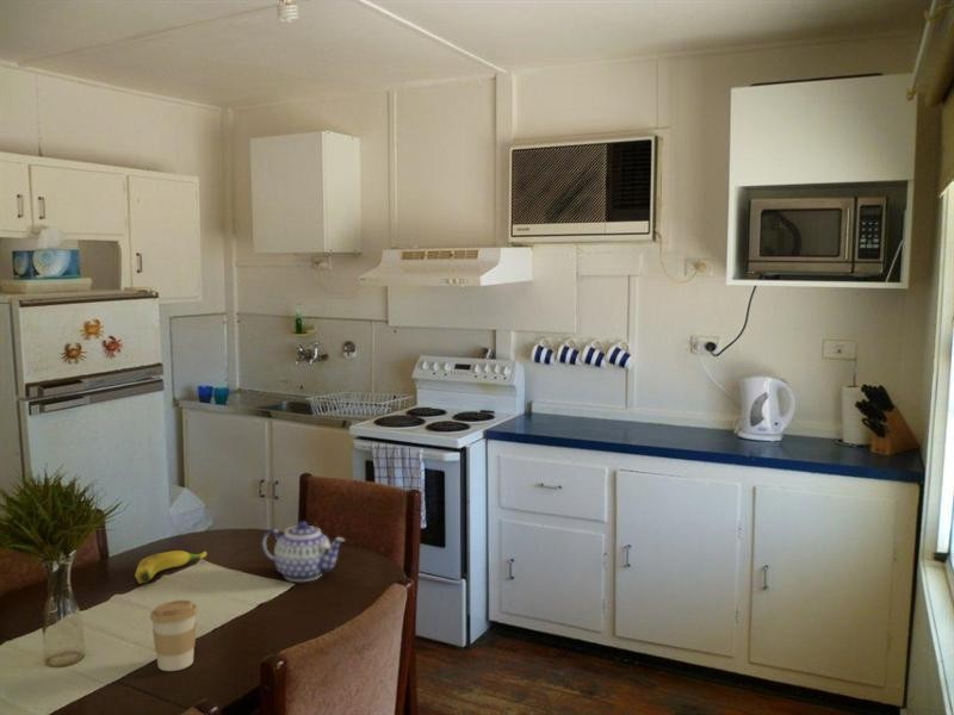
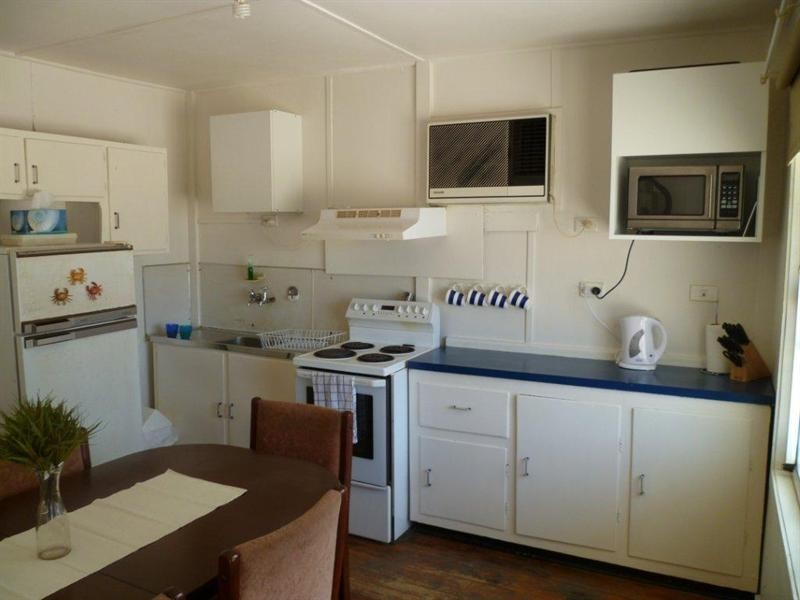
- coffee cup [149,599,199,672]
- banana [134,549,207,585]
- teapot [260,520,347,583]
